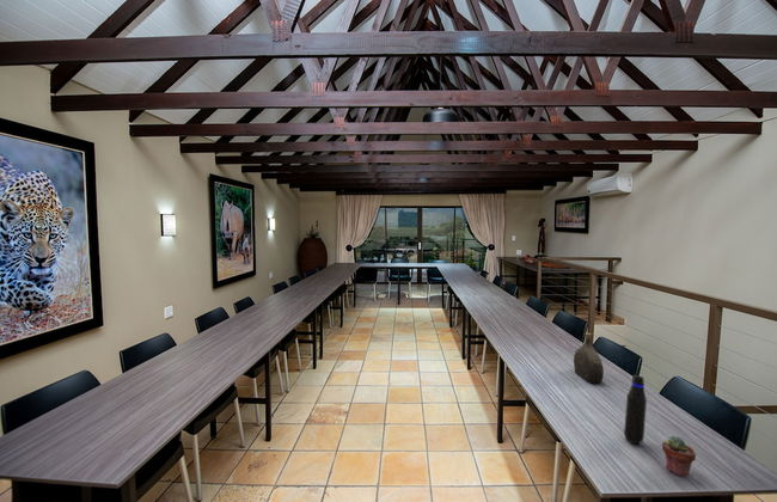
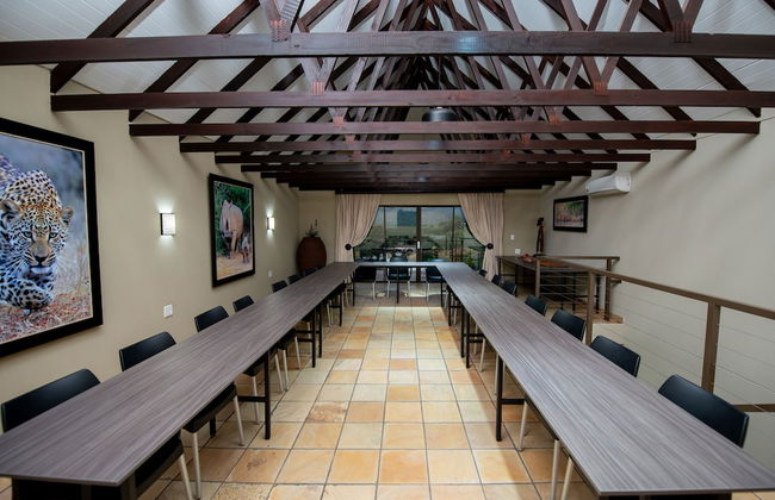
- potted succulent [661,435,697,478]
- water bottle [623,374,648,445]
- water jug [573,332,605,385]
